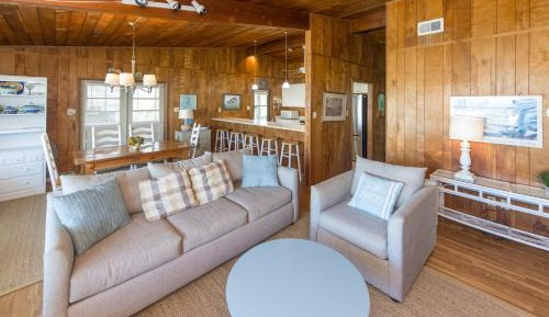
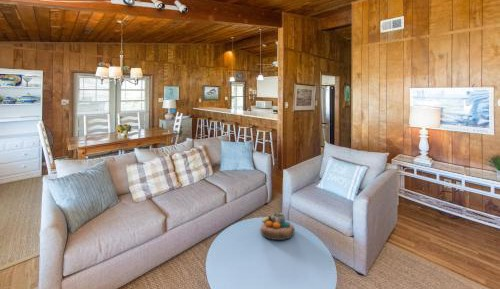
+ decorative bowl [260,212,295,241]
